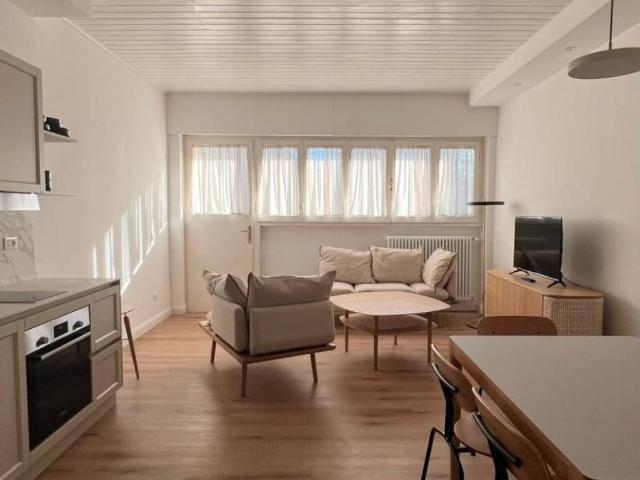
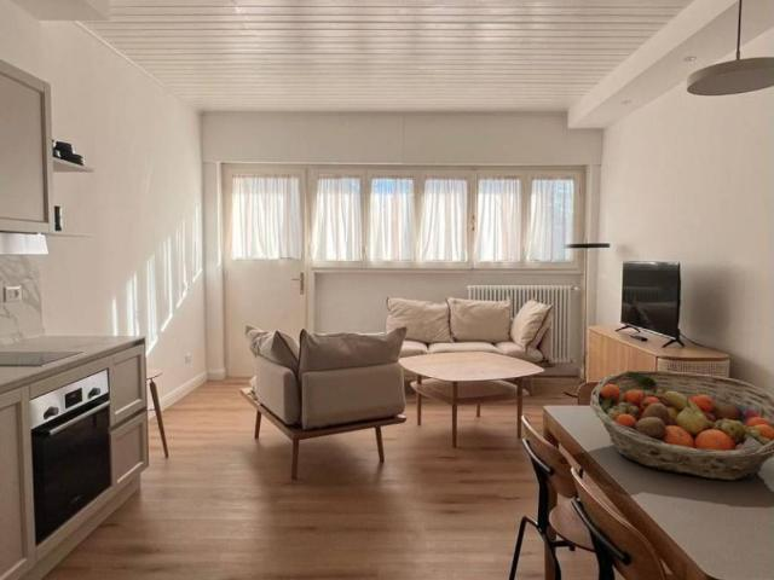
+ fruit basket [589,369,774,482]
